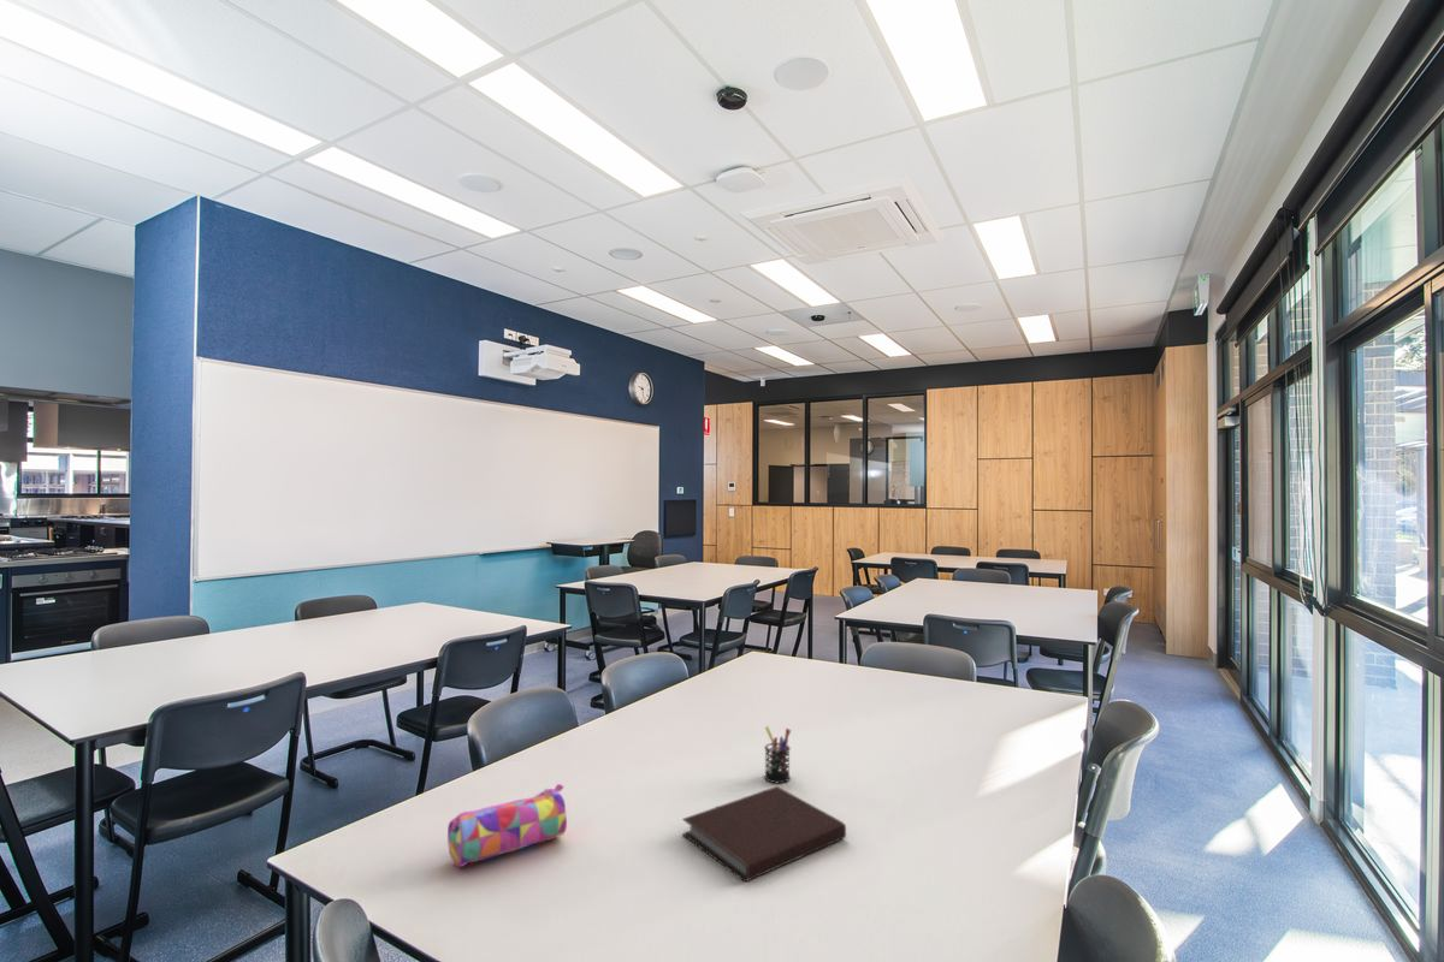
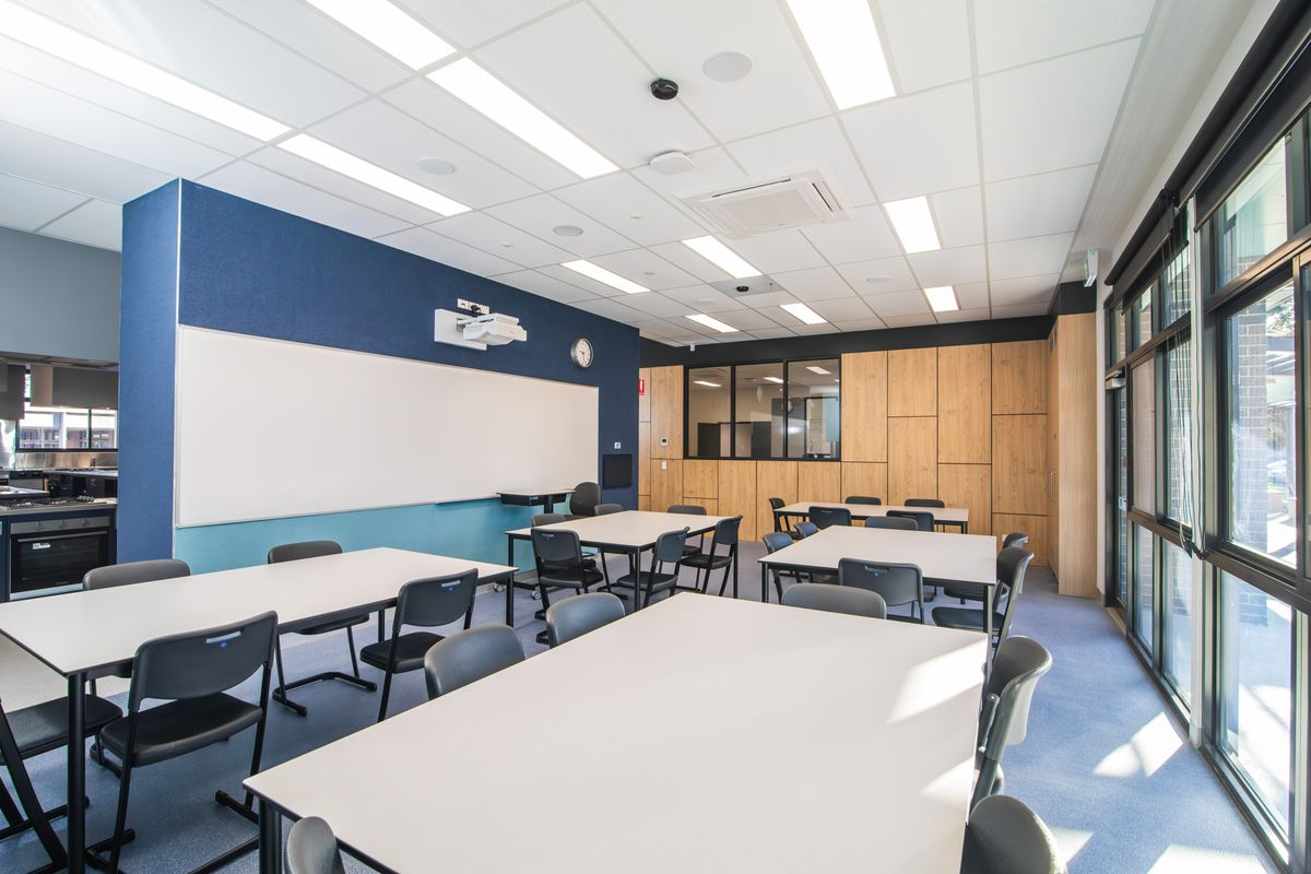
- pen holder [763,725,792,784]
- pencil case [446,783,568,868]
- notebook [681,785,847,883]
